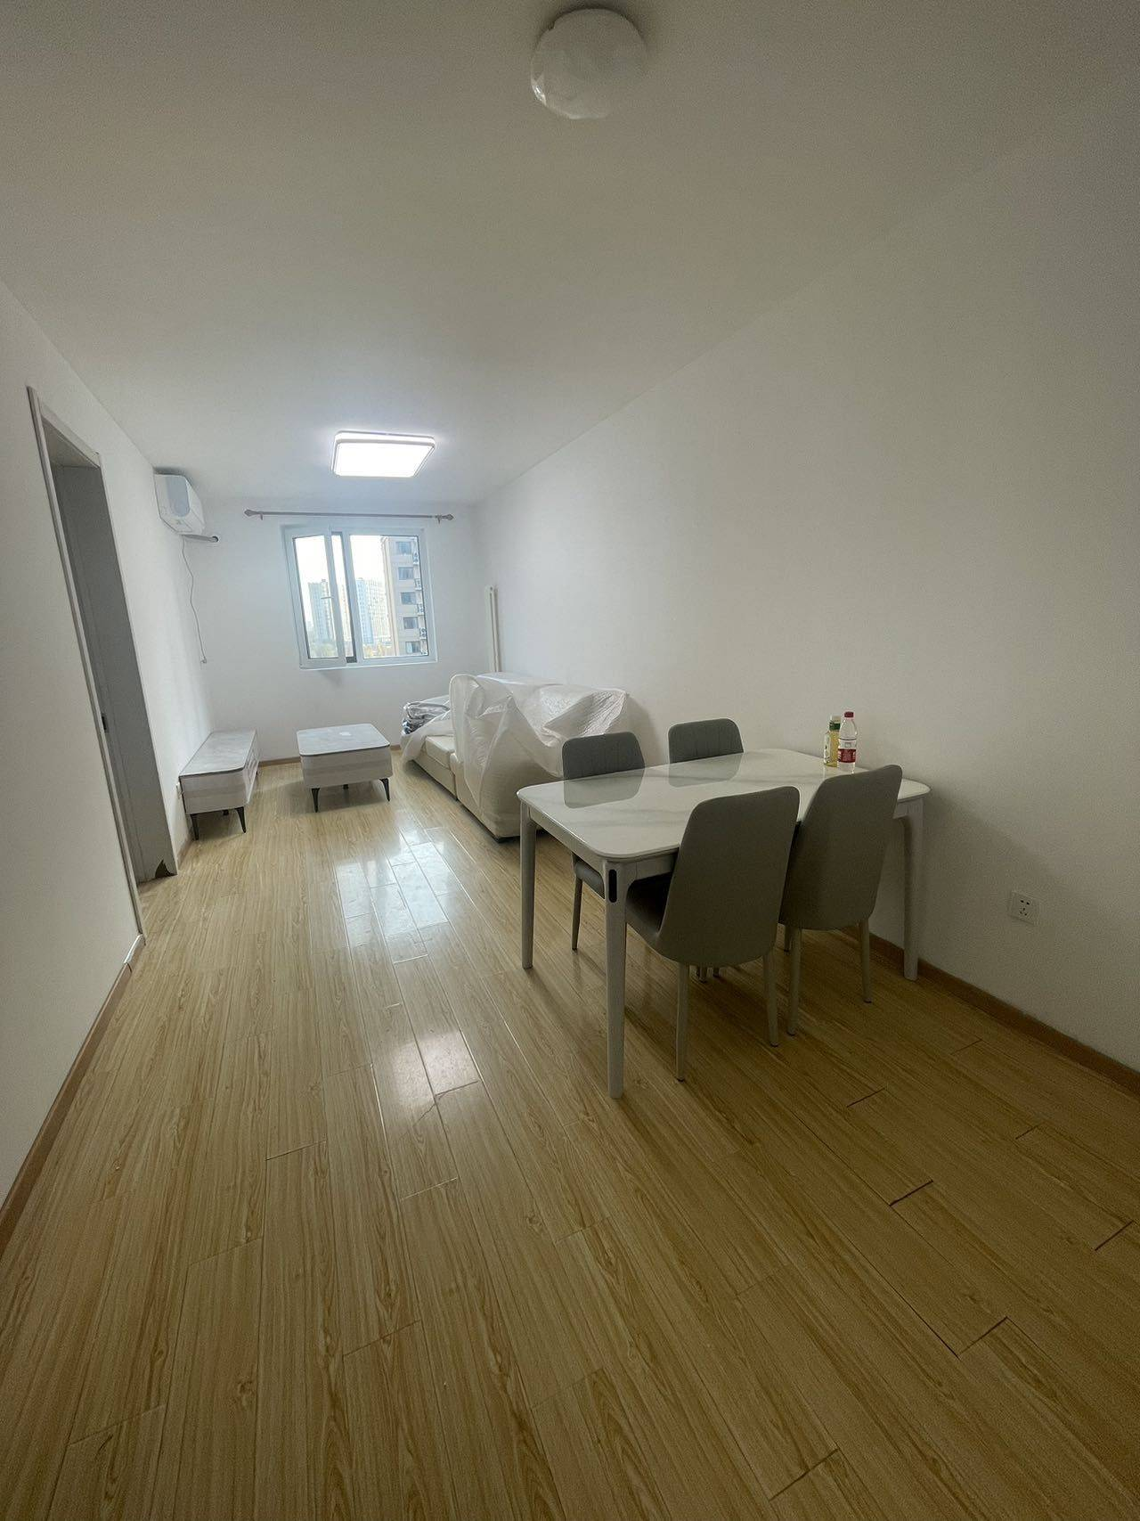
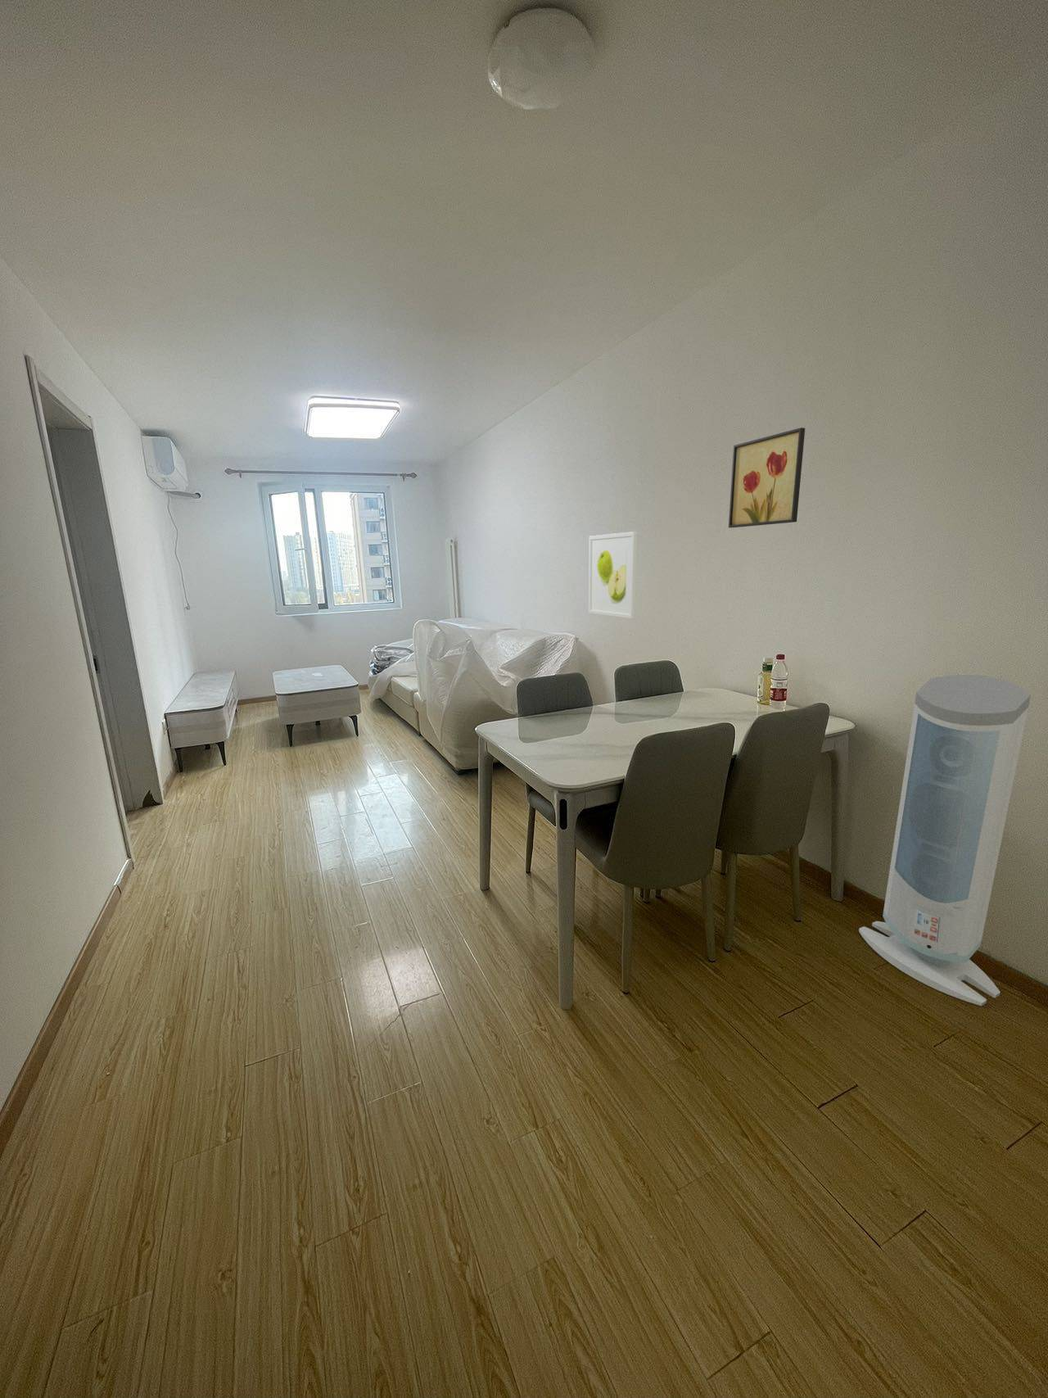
+ wall art [728,427,806,528]
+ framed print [588,531,637,620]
+ air purifier [858,674,1031,1006]
